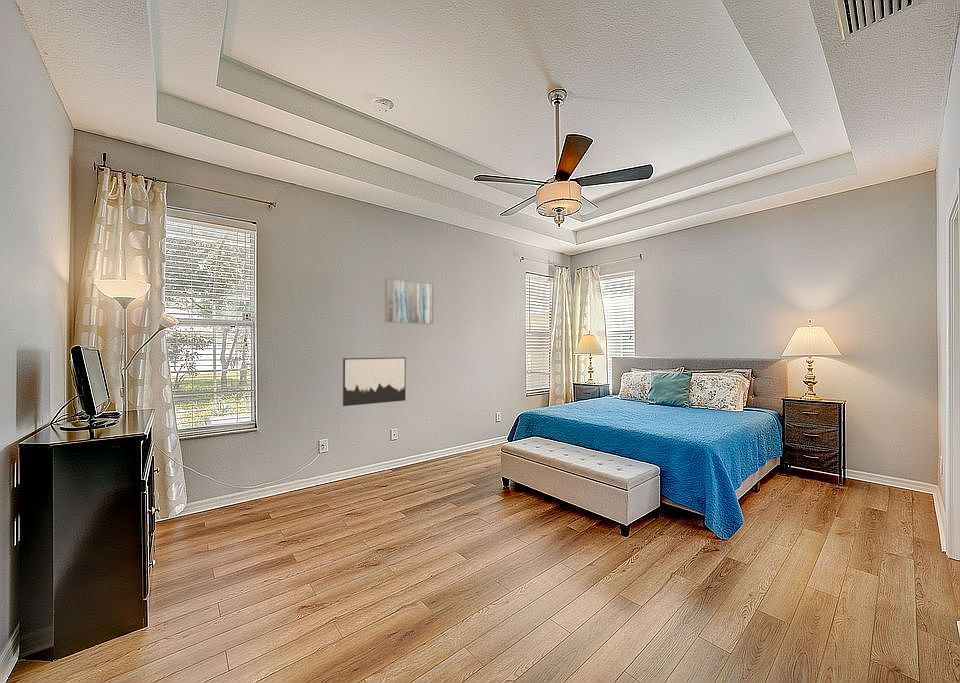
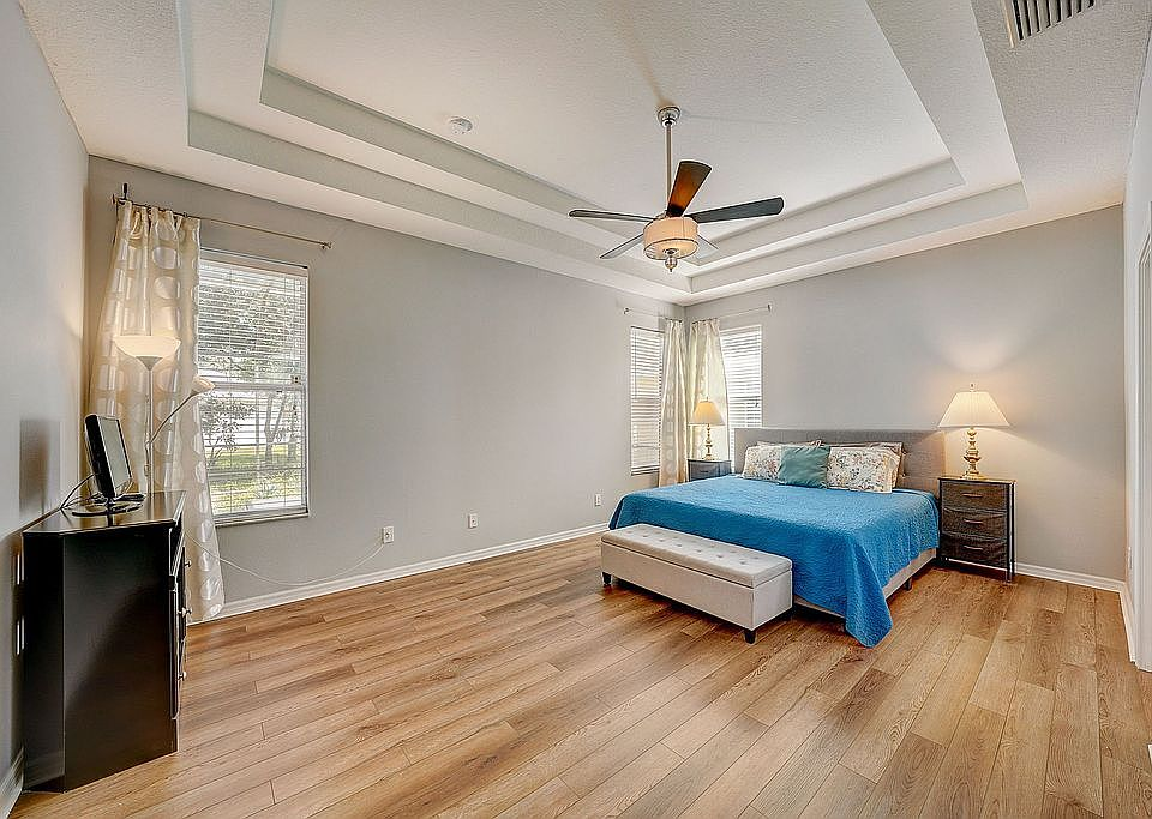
- wall art [384,277,434,325]
- wall art [342,356,407,407]
